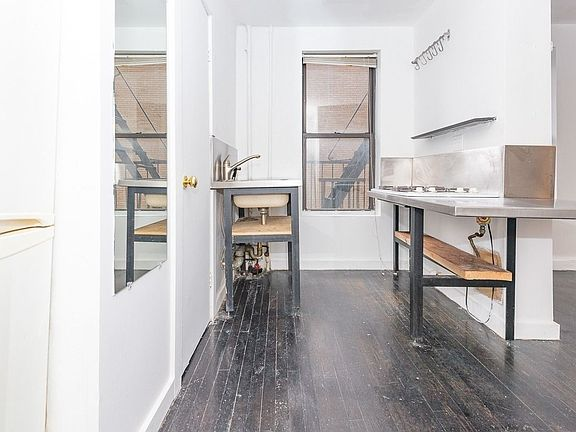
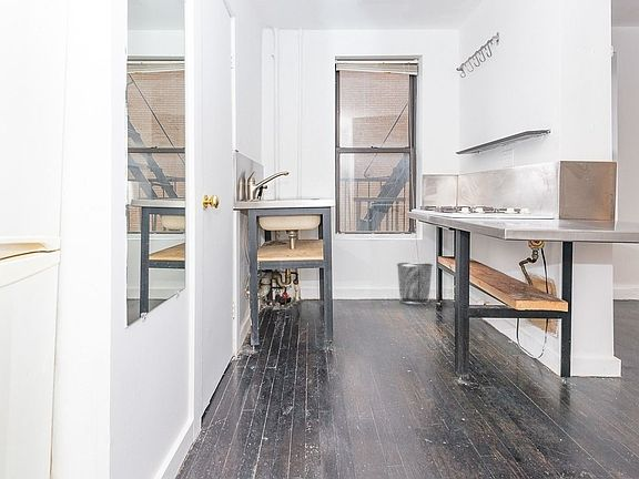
+ waste bin [396,262,434,305]
